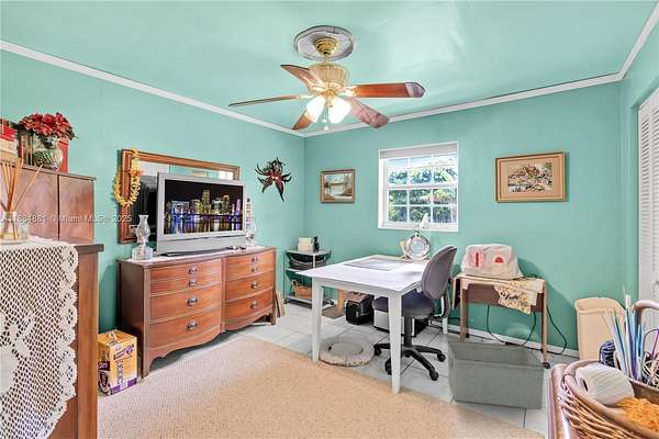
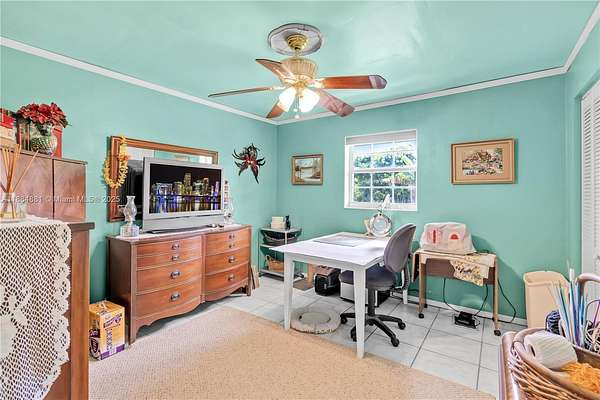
- storage bin [447,339,546,410]
